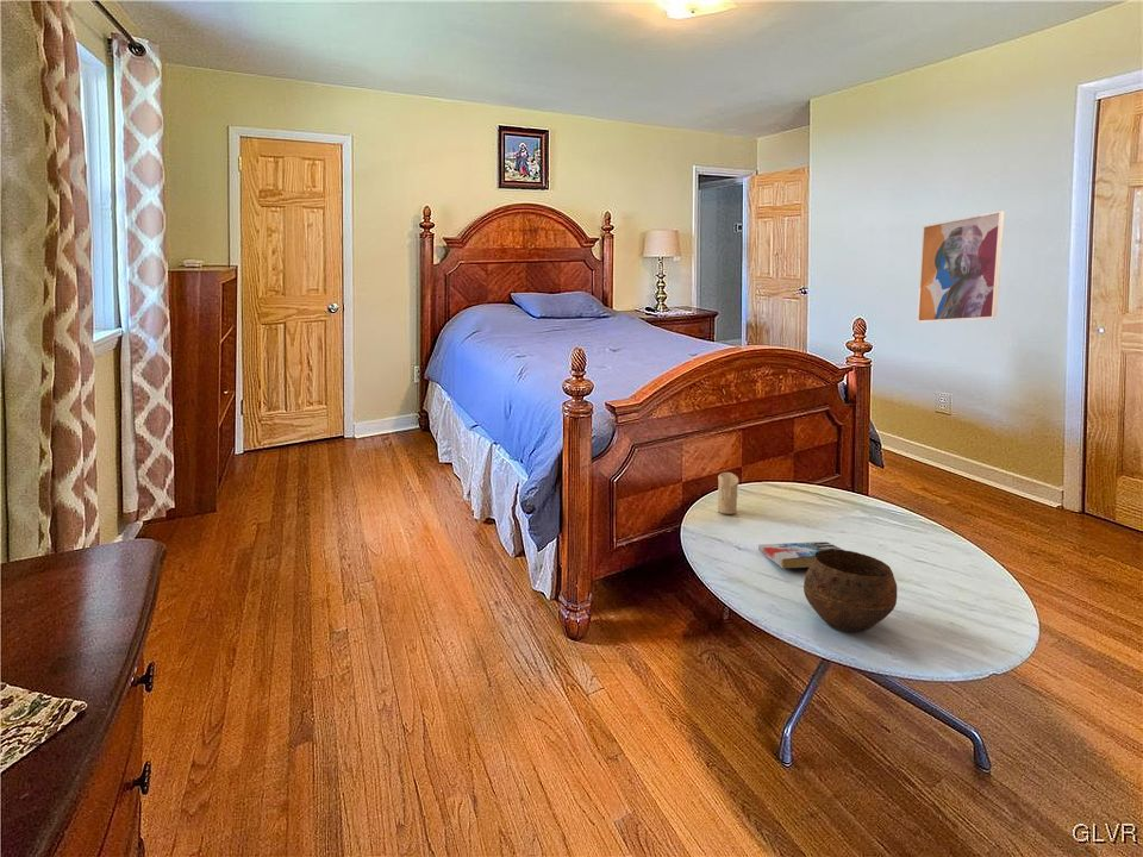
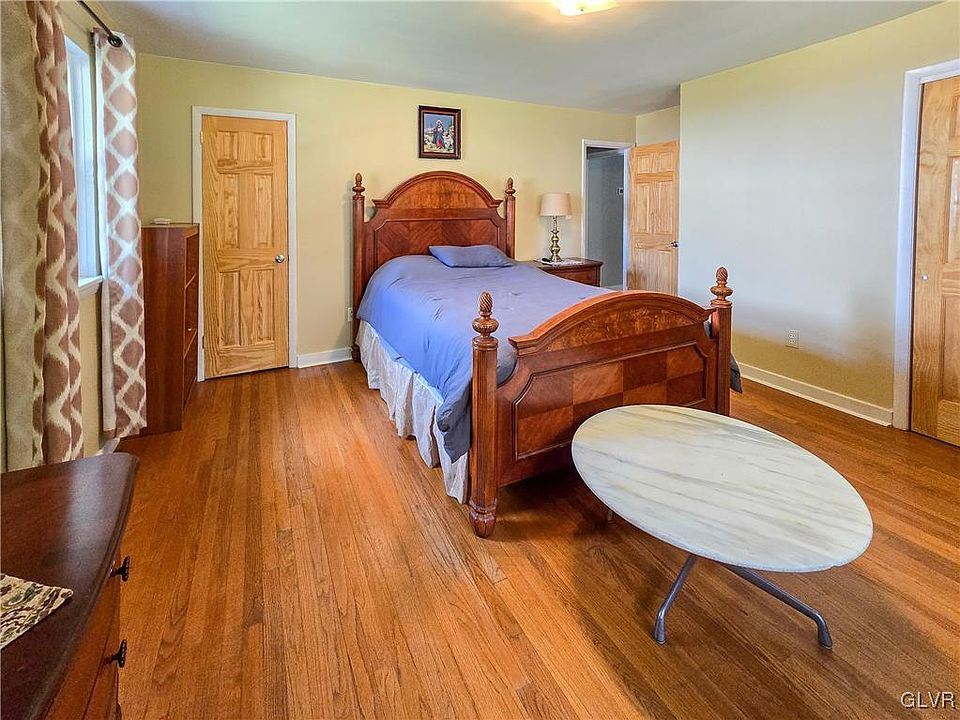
- candle [717,471,739,515]
- bowl [802,549,898,633]
- book [757,540,844,570]
- wall art [916,209,1005,324]
